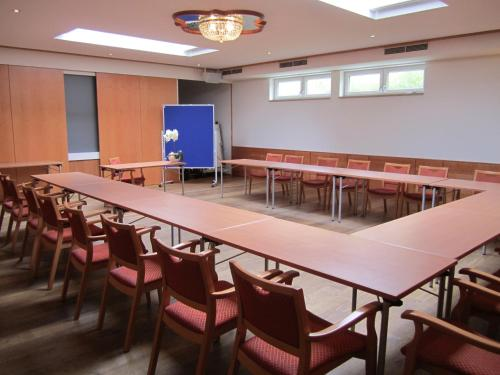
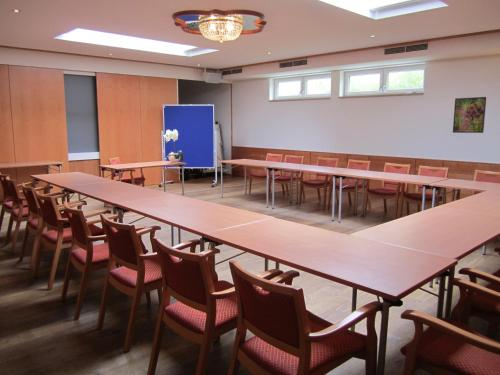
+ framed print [452,96,487,134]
